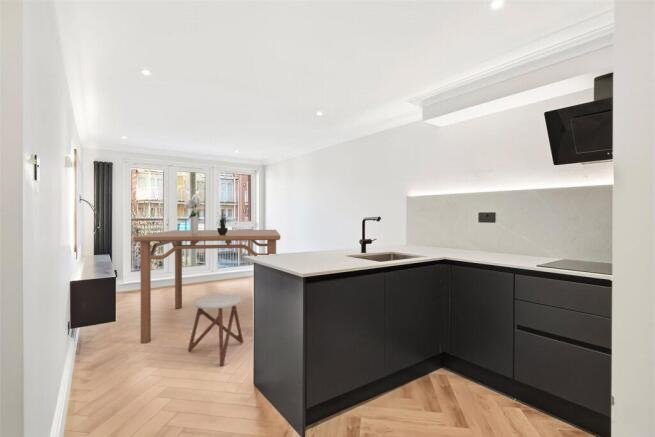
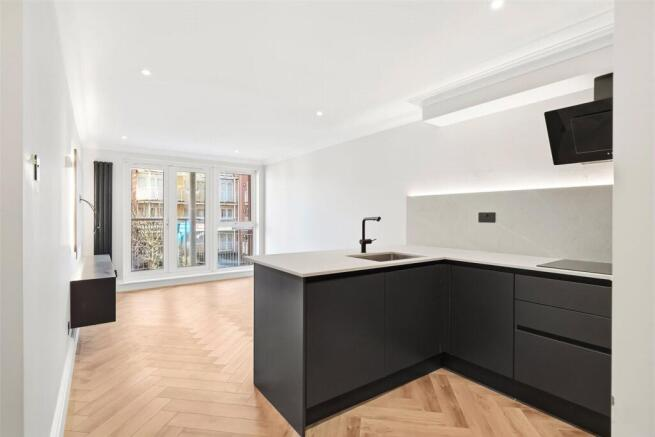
- dining table [132,229,281,345]
- bouquet [184,193,202,233]
- potted plant [215,206,232,235]
- stool [187,293,244,367]
